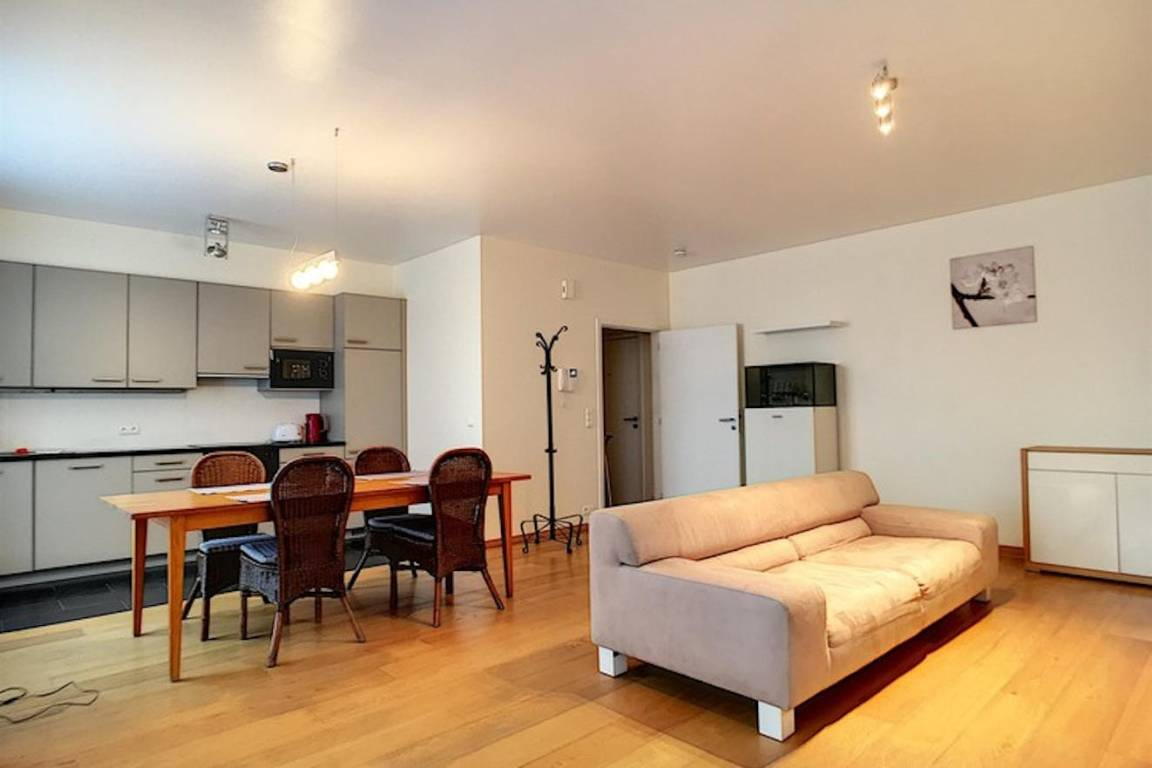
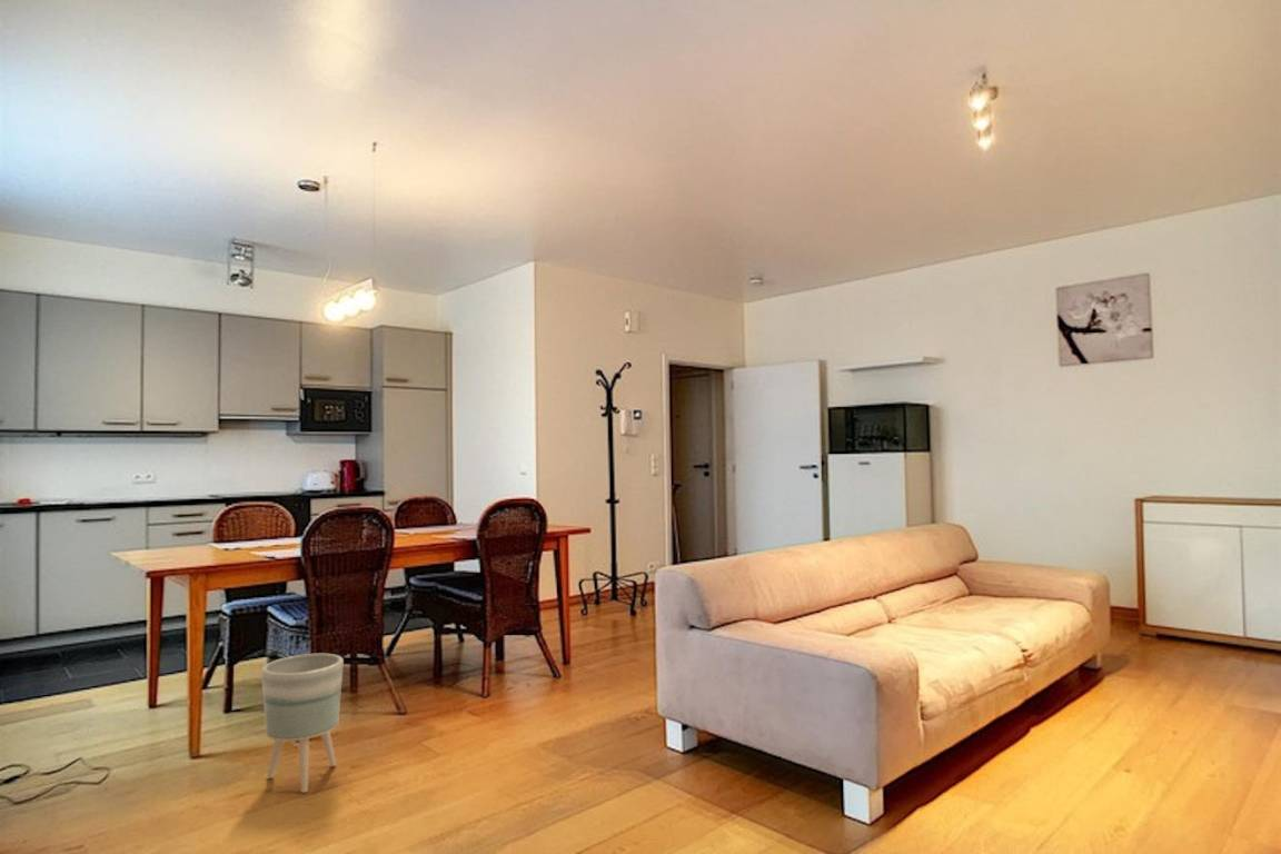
+ planter [260,653,345,794]
